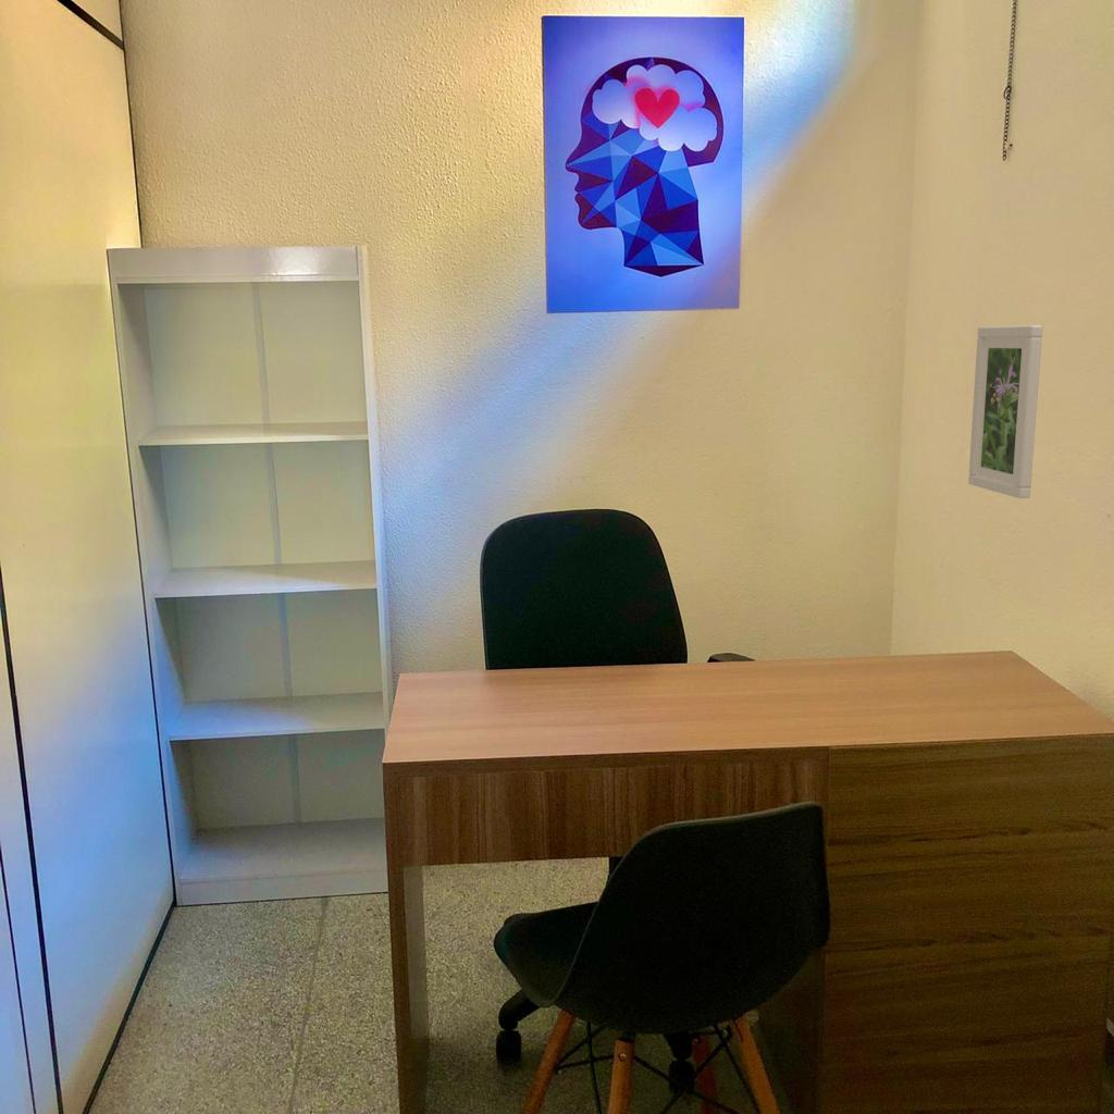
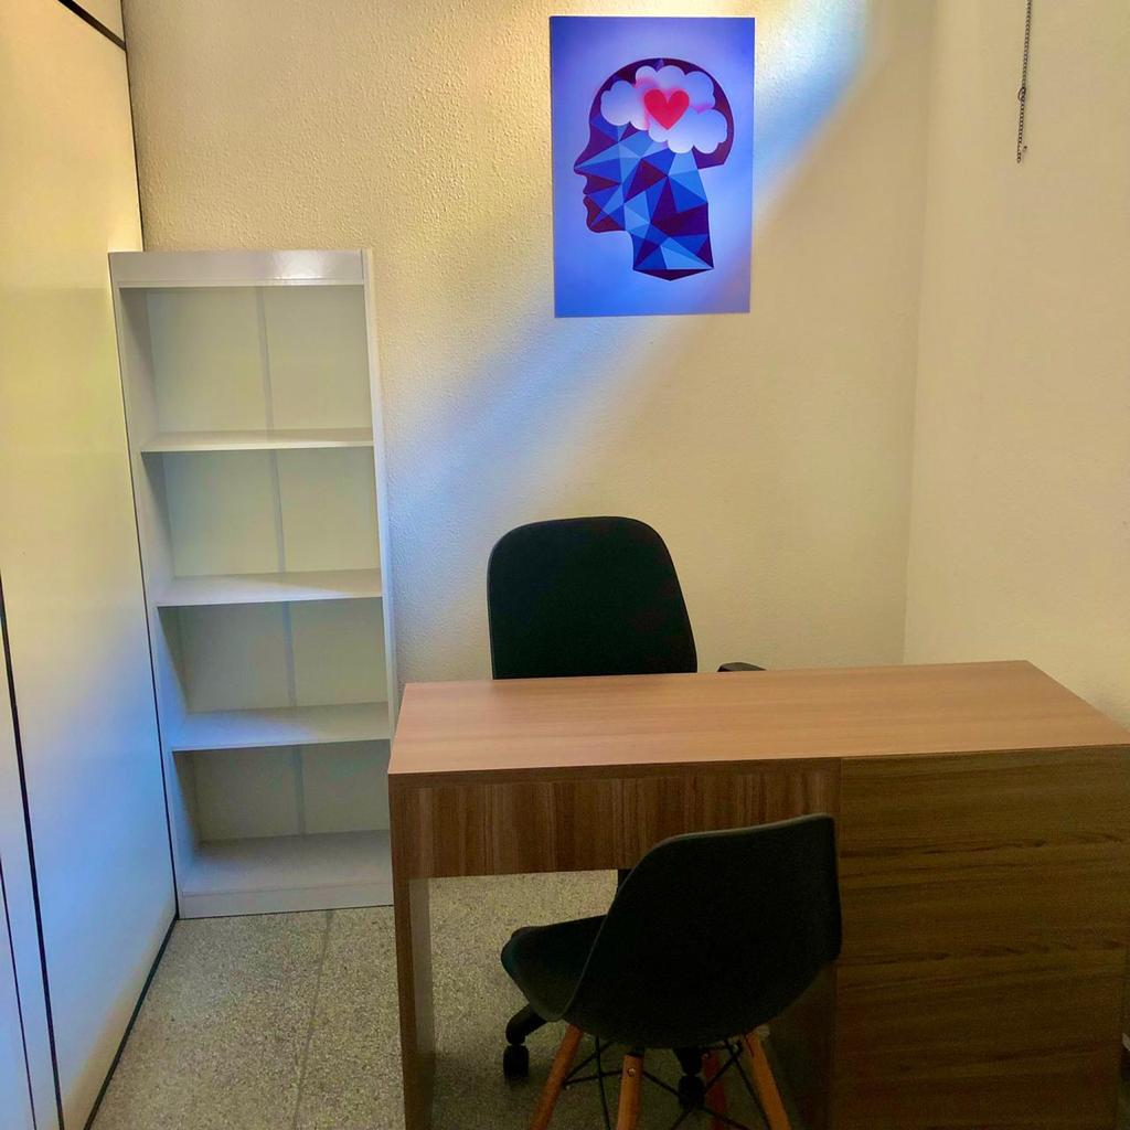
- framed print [967,324,1043,499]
